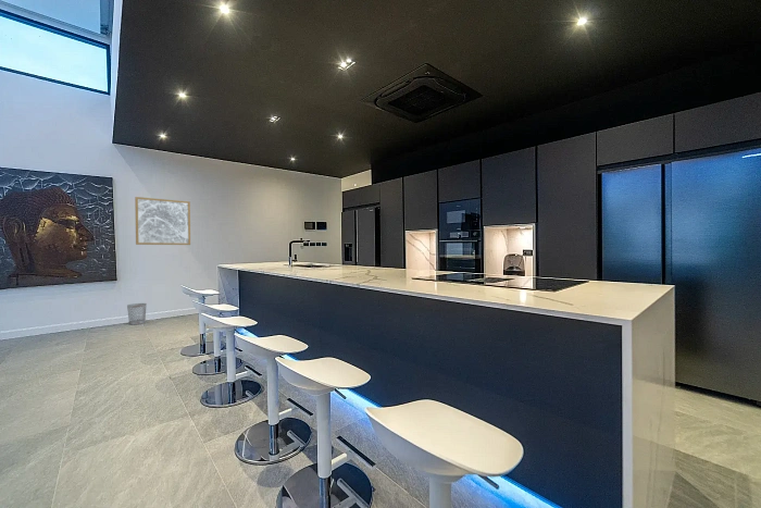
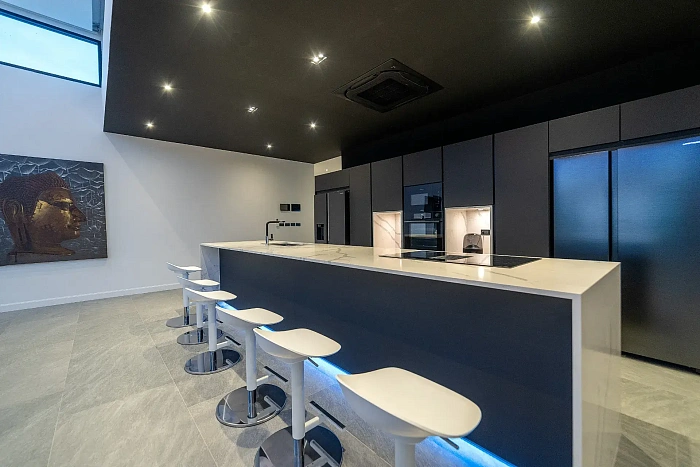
- wastebasket [126,302,148,325]
- wall art [134,196,191,246]
